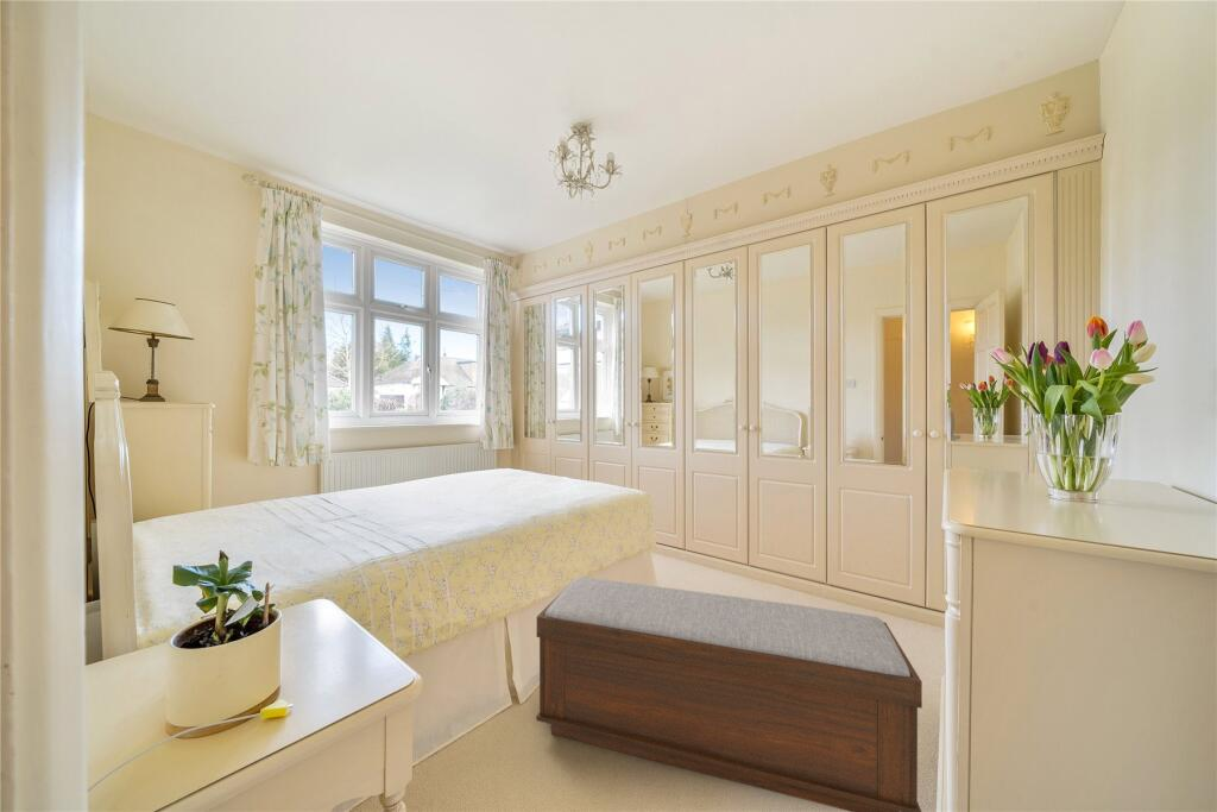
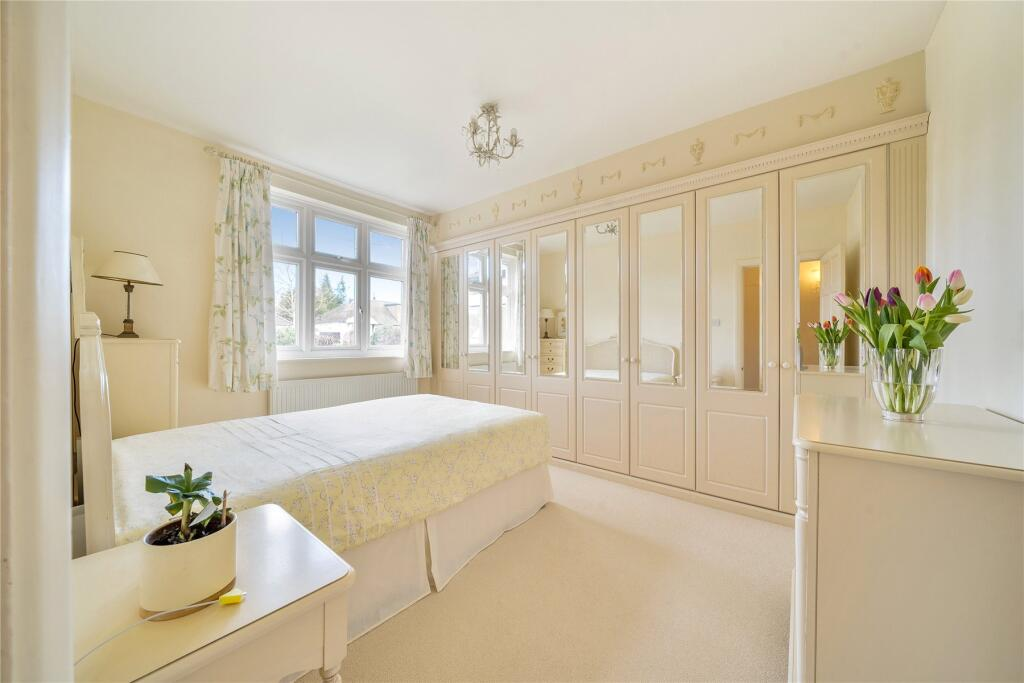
- bench [536,577,923,812]
